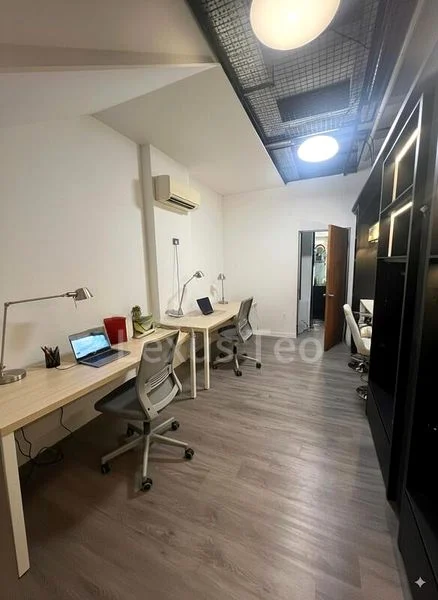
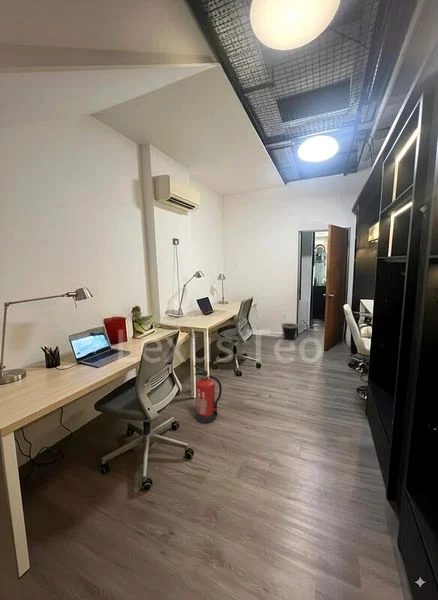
+ fire extinguisher [193,364,223,425]
+ wastebasket [280,322,300,343]
